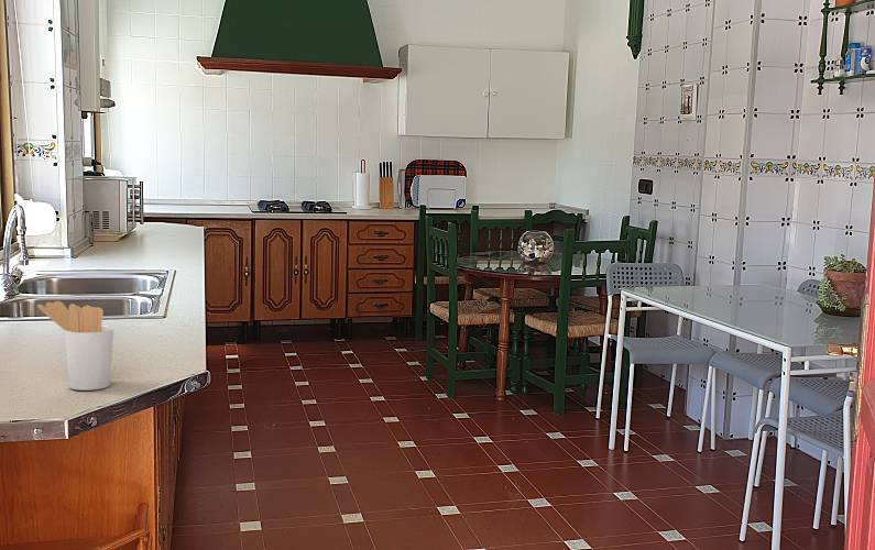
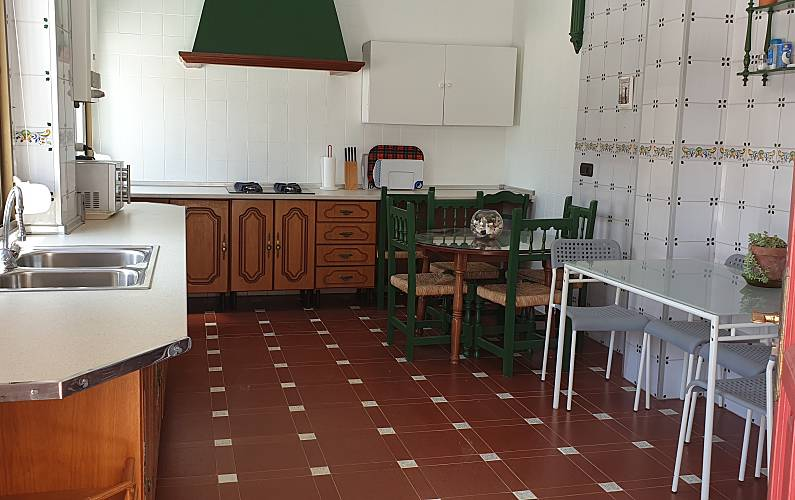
- utensil holder [36,300,114,392]
